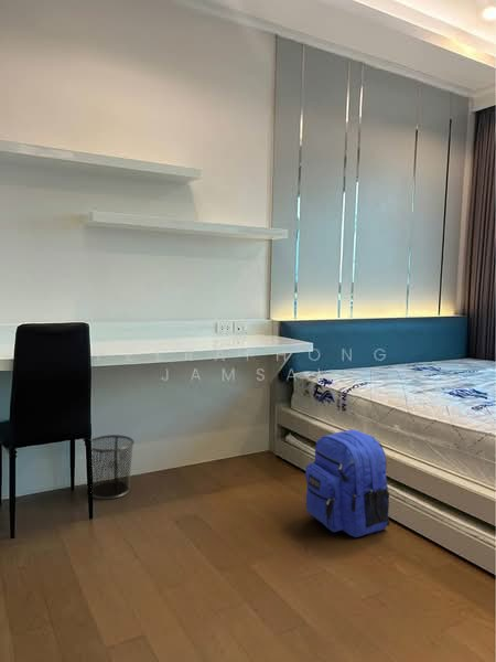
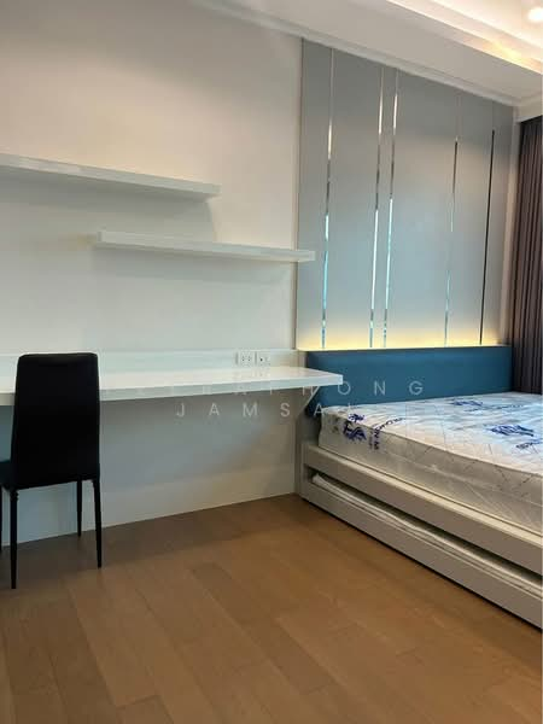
- waste bin [90,434,136,500]
- backpack [304,429,391,538]
